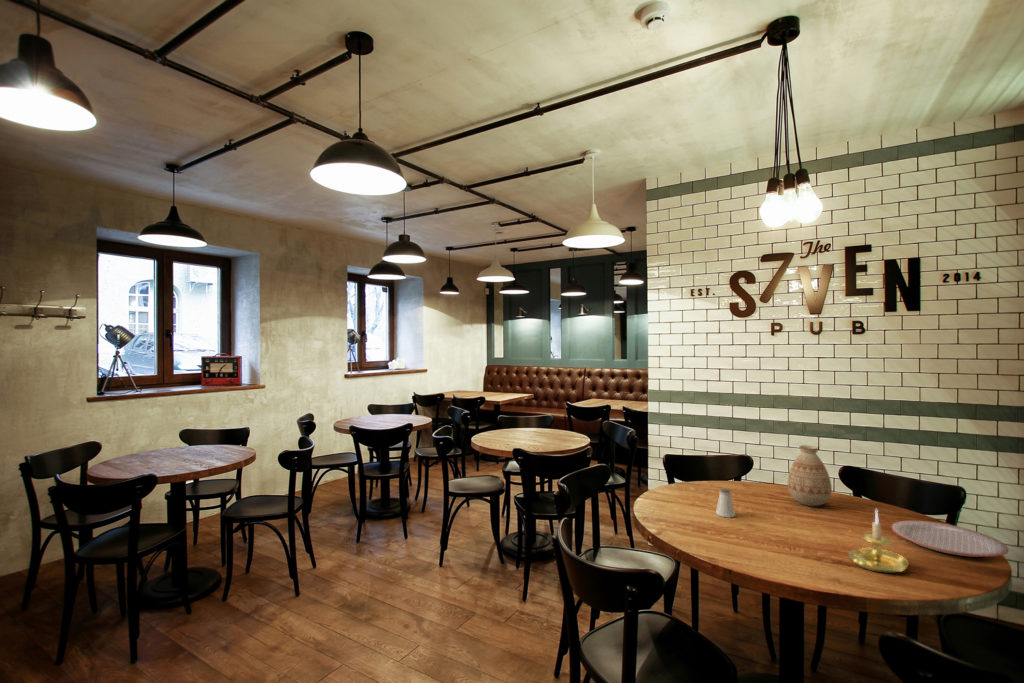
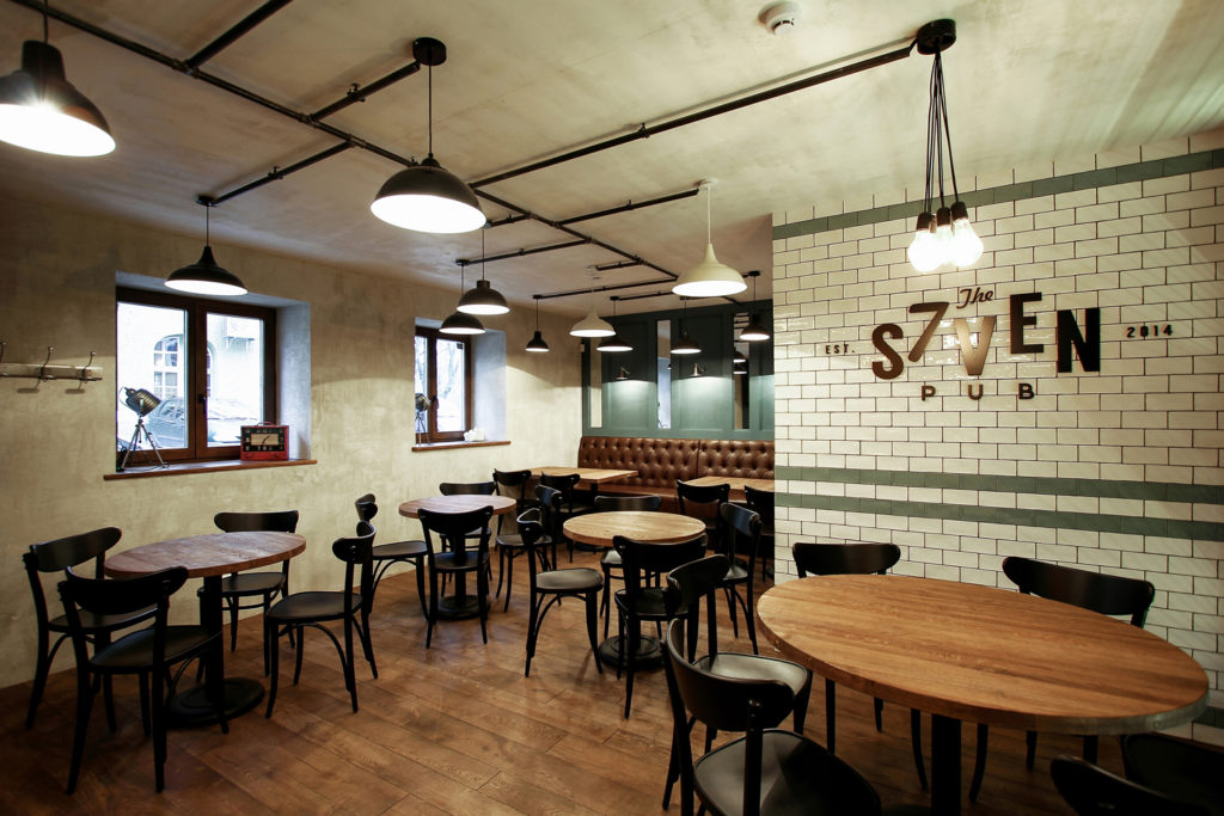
- plate [891,520,1010,558]
- saltshaker [715,488,736,518]
- vase [787,445,833,507]
- candle holder [847,508,910,574]
